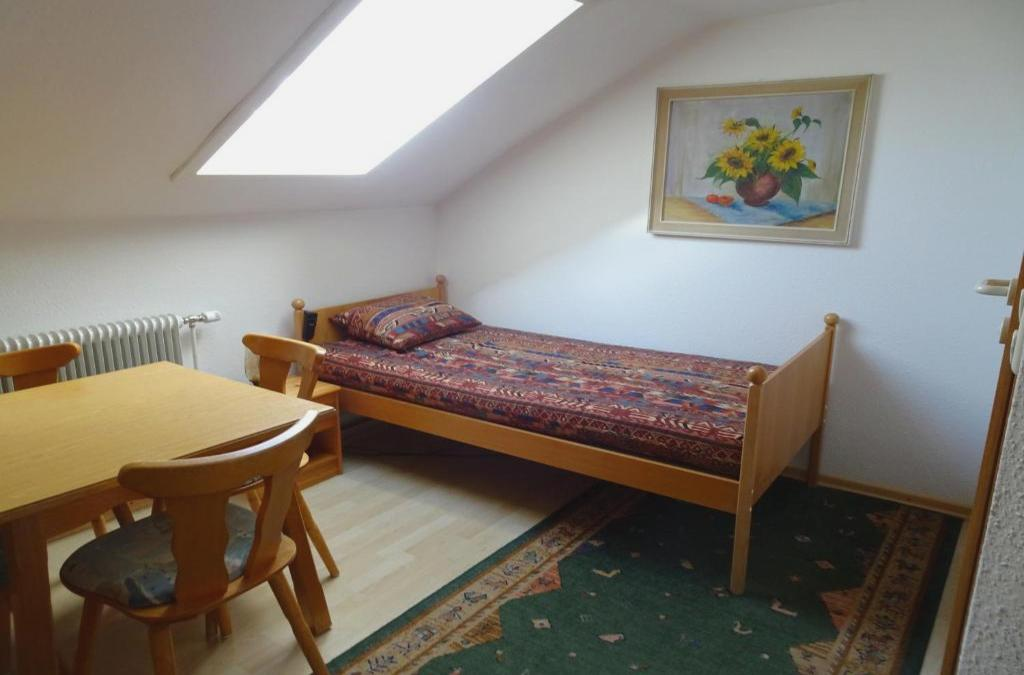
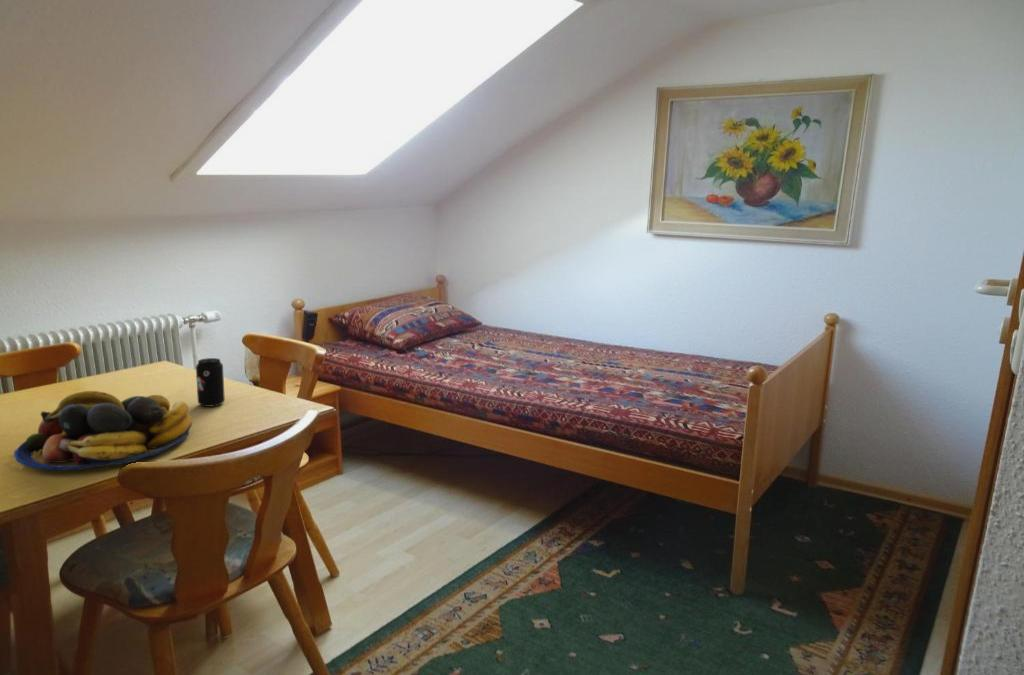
+ fruit bowl [13,390,193,471]
+ beverage can [195,357,226,408]
